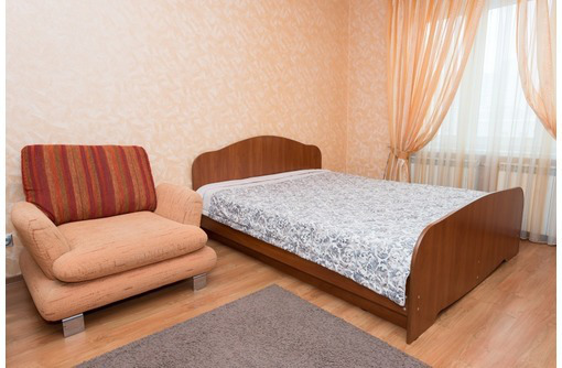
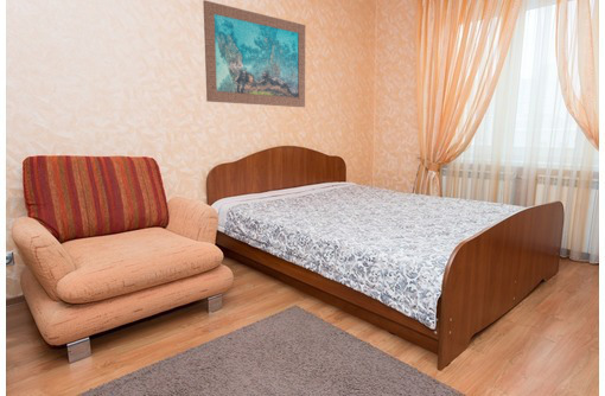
+ wall art [202,0,306,108]
